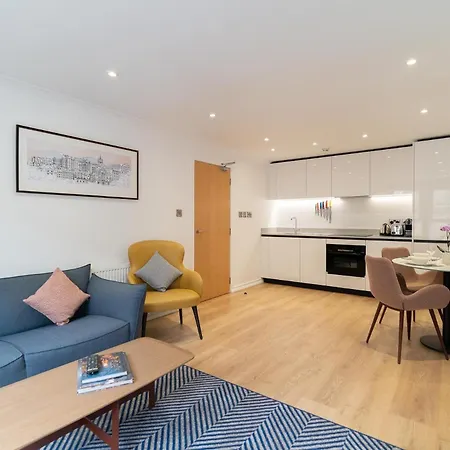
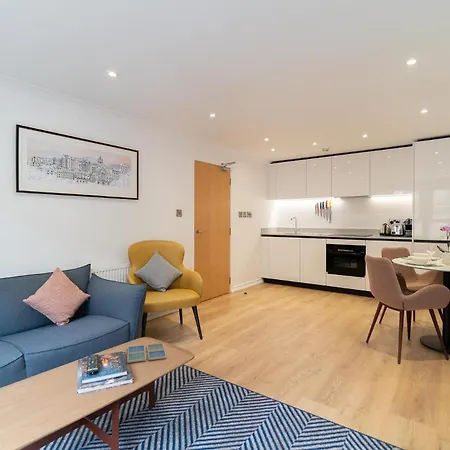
+ drink coaster [126,342,168,364]
